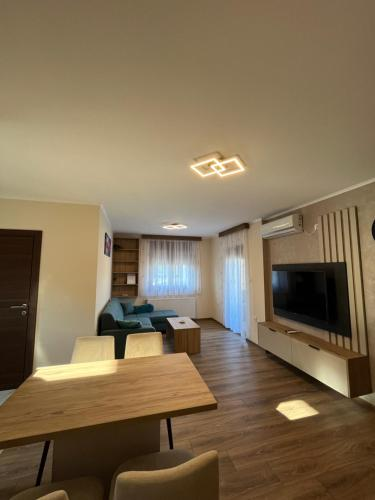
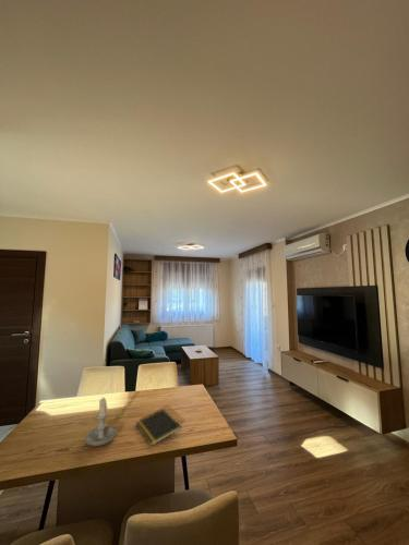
+ notepad [135,408,183,447]
+ candle [84,397,118,447]
